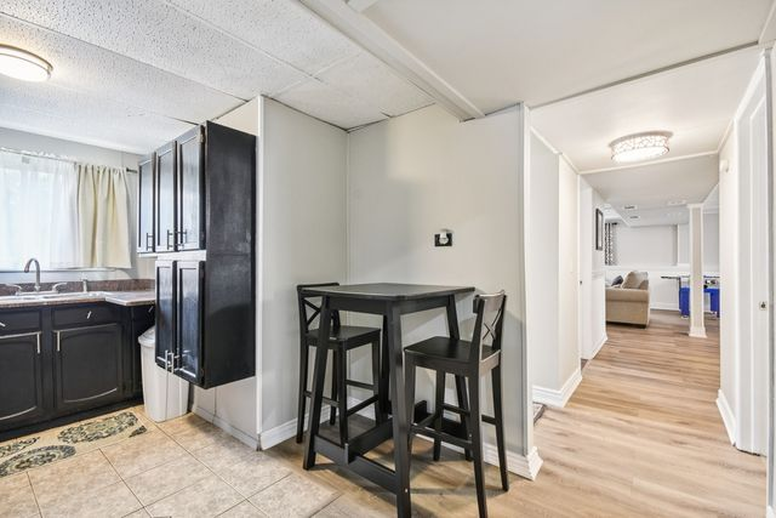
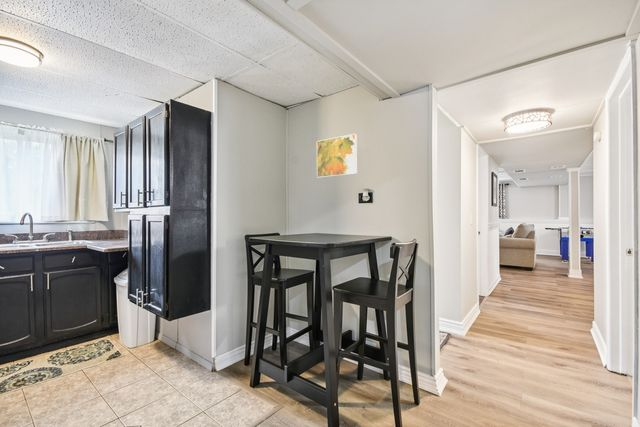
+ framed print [316,133,358,179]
